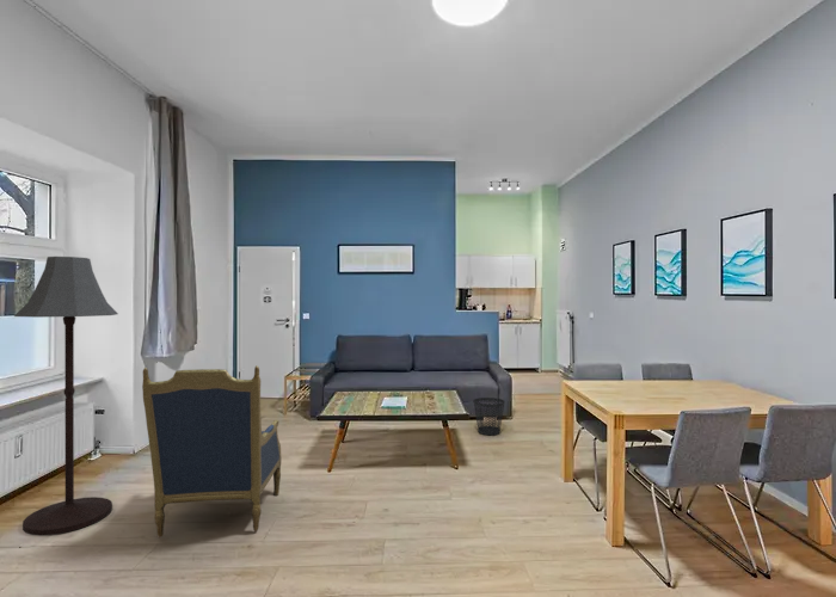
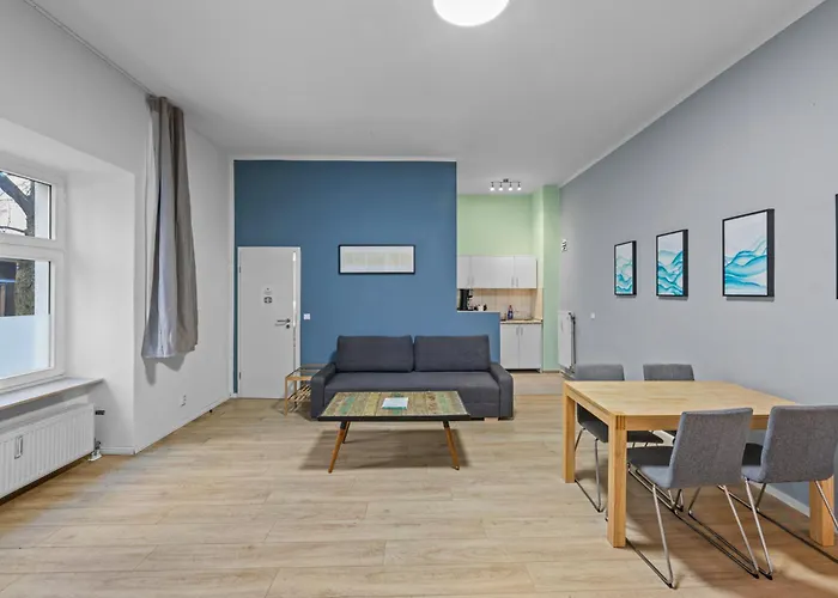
- armchair [141,364,282,538]
- floor lamp [13,256,119,536]
- wastebasket [473,396,505,436]
